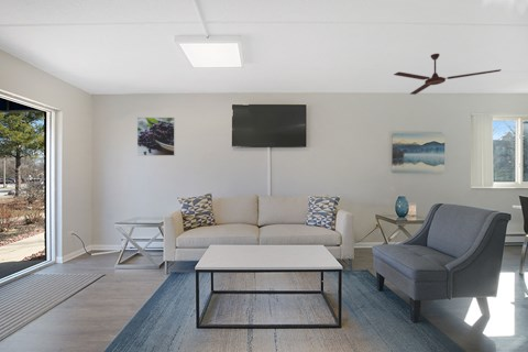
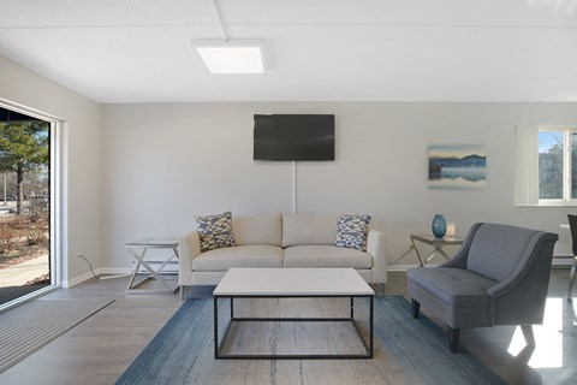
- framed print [136,117,176,157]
- ceiling fan [393,53,502,96]
